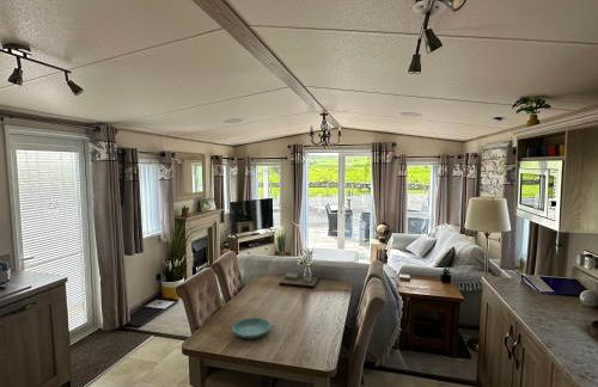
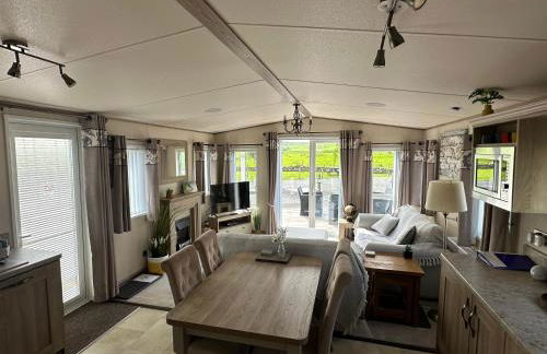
- saucer [231,317,271,339]
